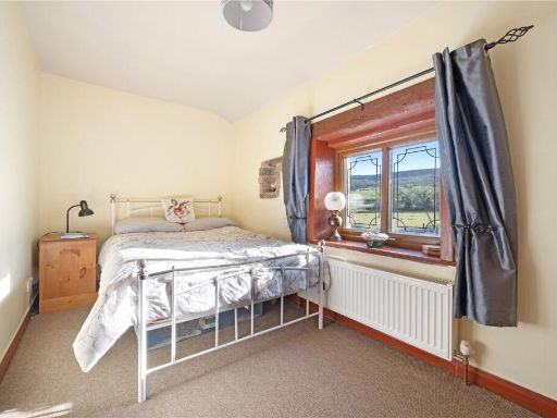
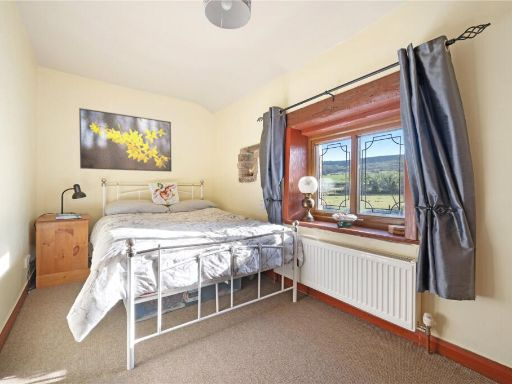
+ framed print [78,107,172,173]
